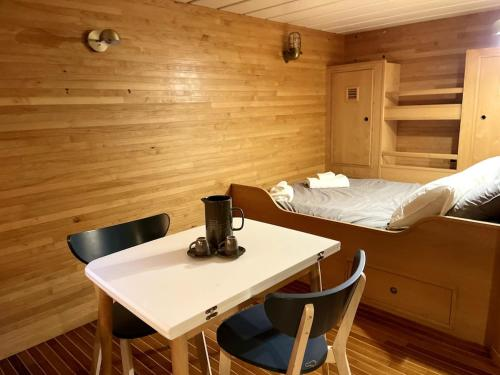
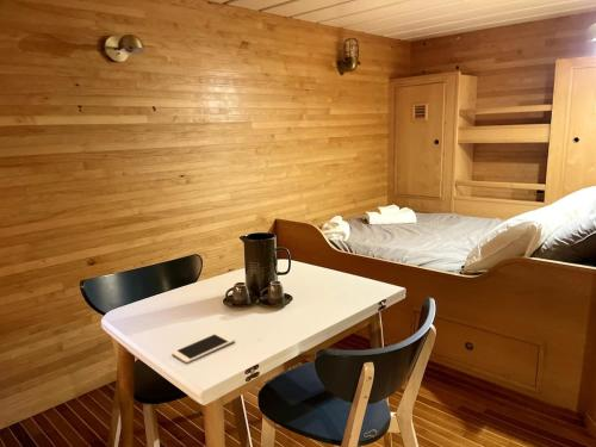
+ cell phone [170,330,236,365]
